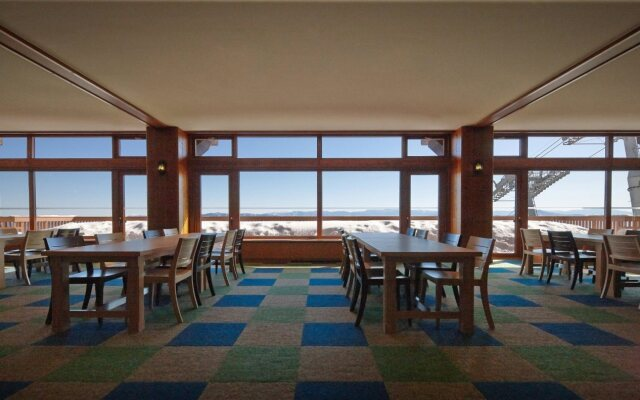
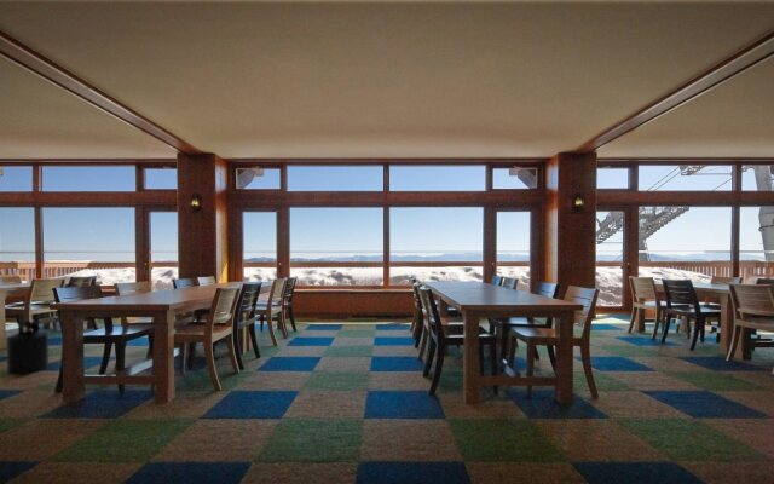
+ trash can [5,319,50,375]
